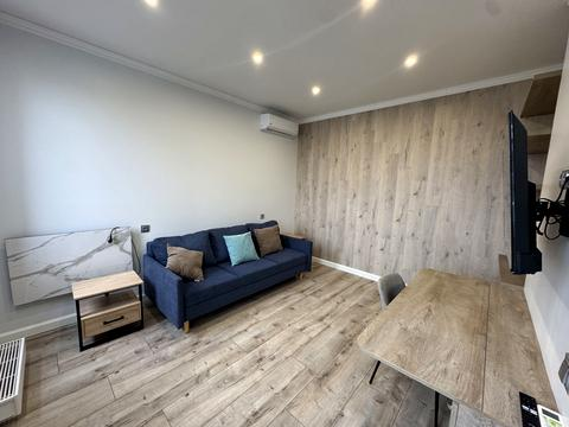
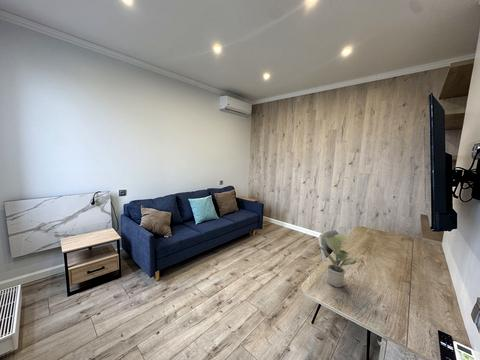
+ potted plant [318,233,362,288]
